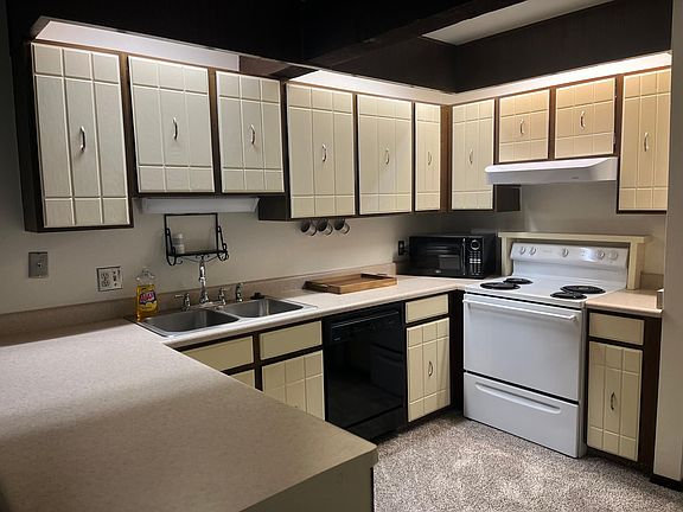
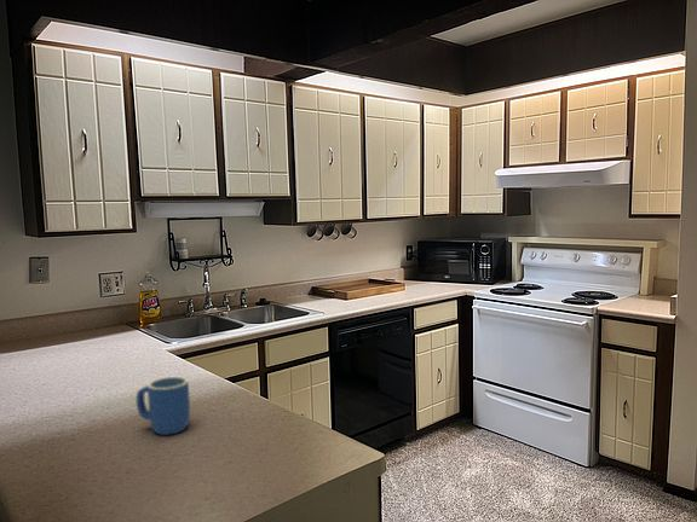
+ mug [136,376,191,436]
